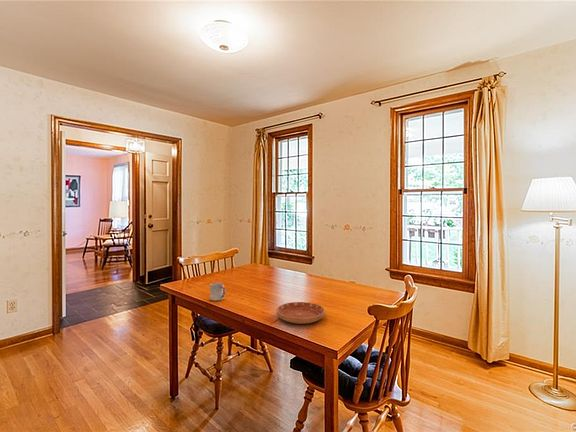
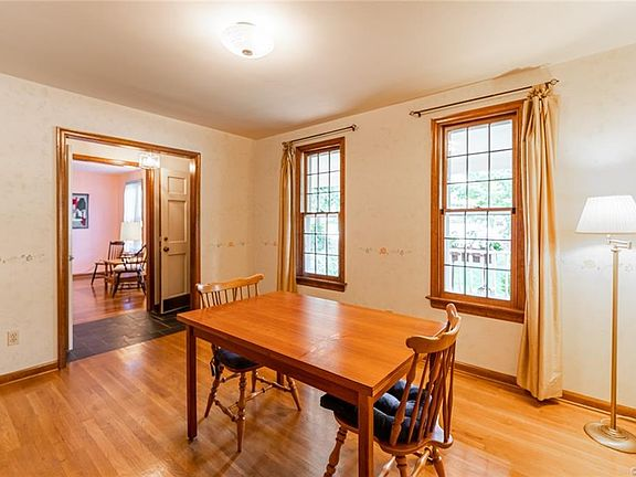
- cup [209,282,227,301]
- saucer [276,301,326,325]
